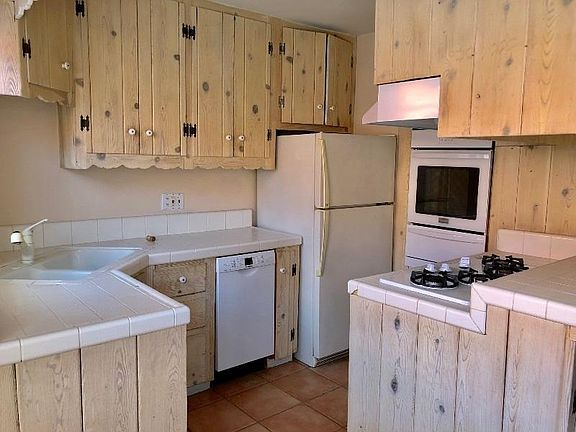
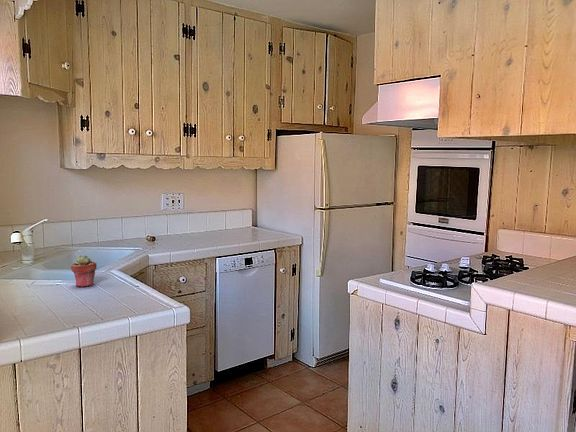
+ potted succulent [70,254,97,288]
